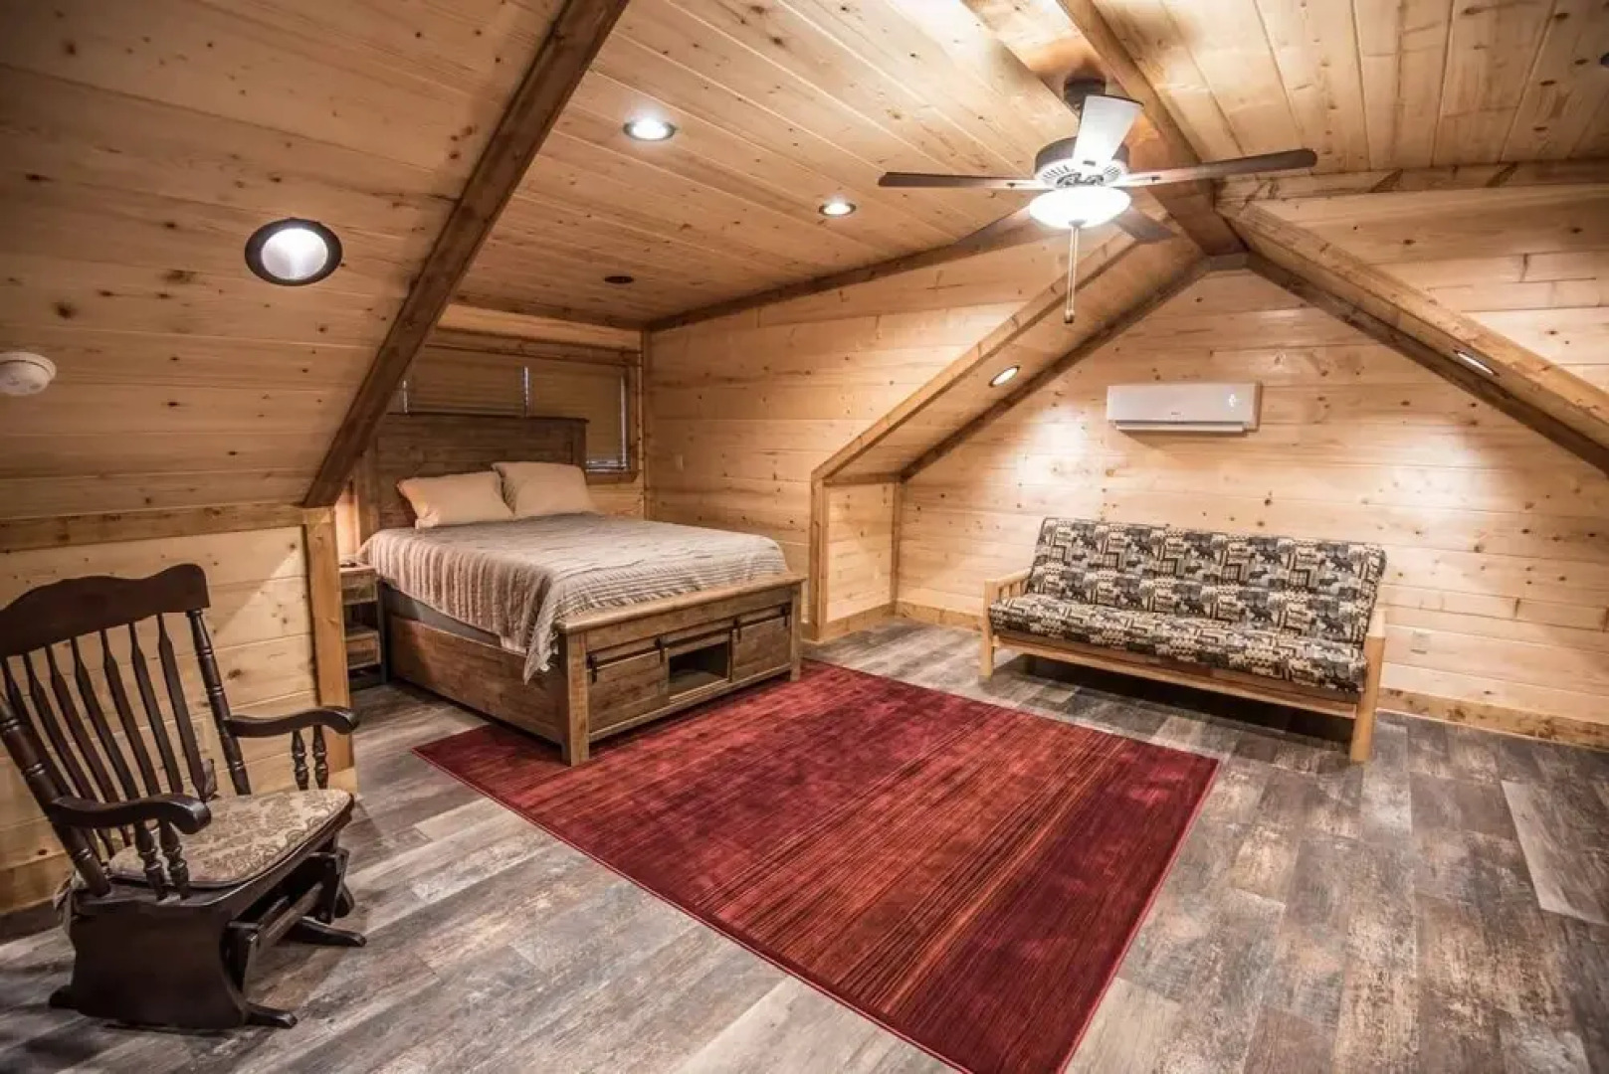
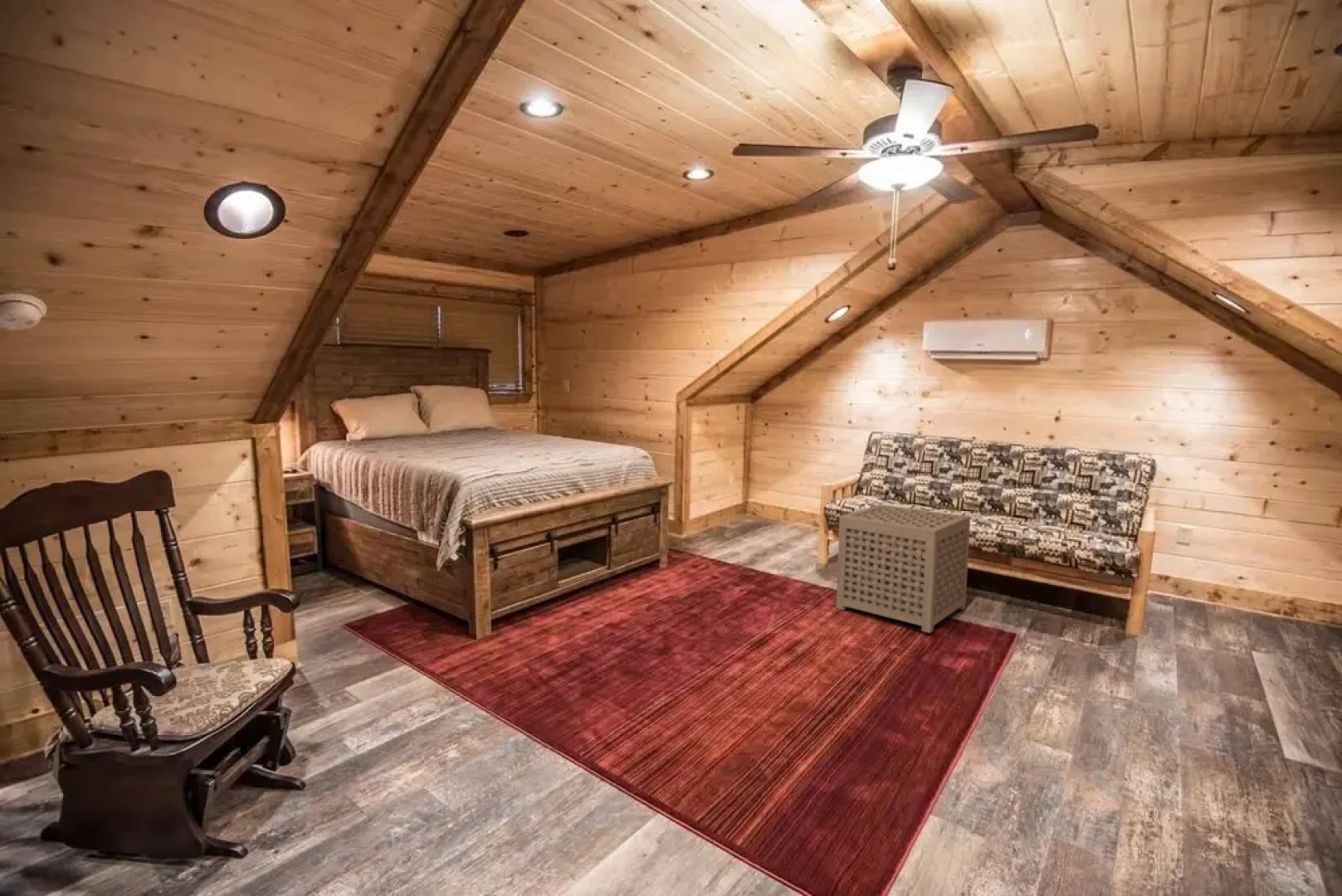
+ side table [835,504,971,634]
